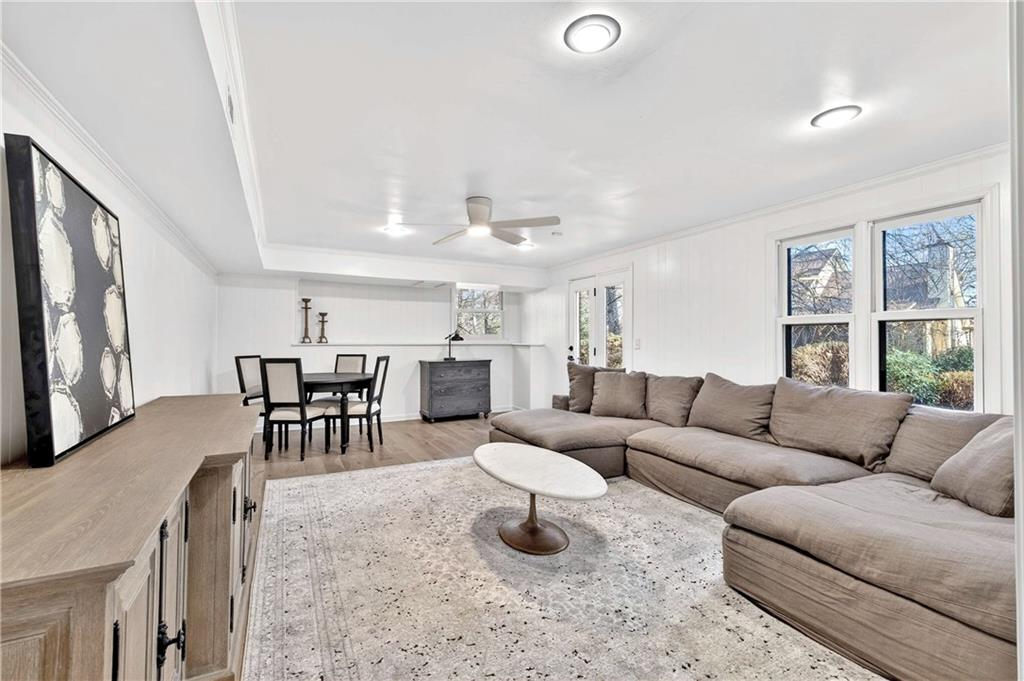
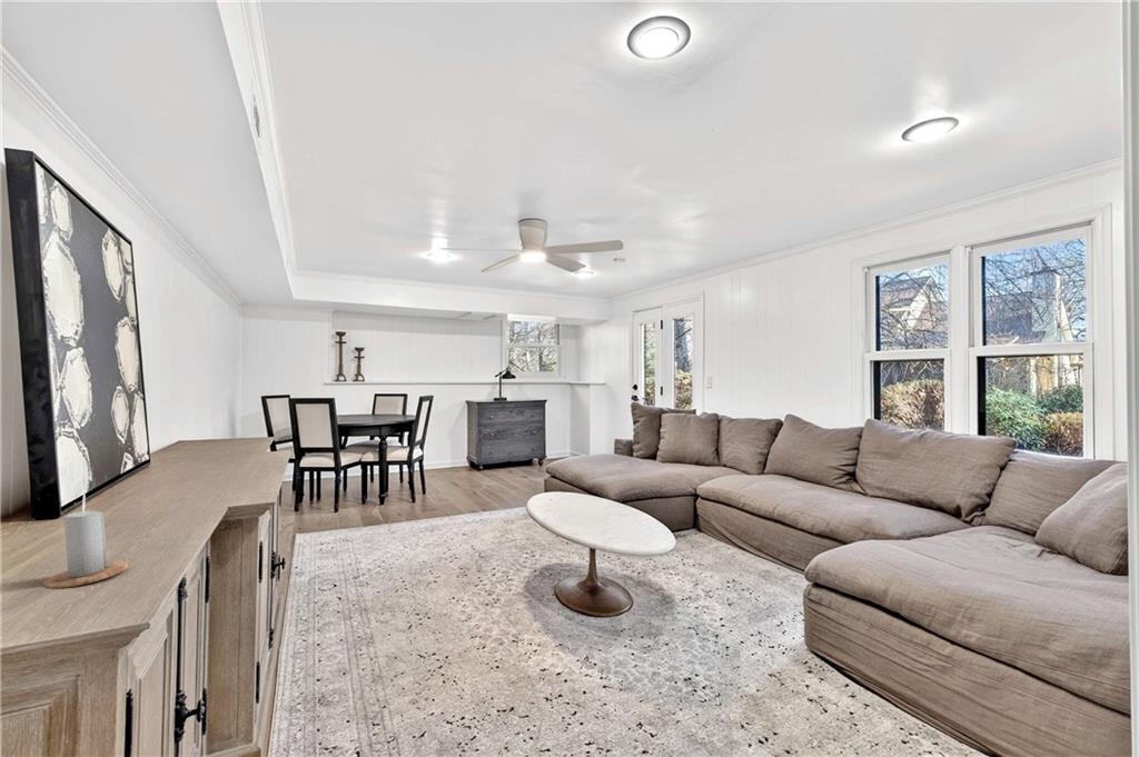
+ candle [41,487,129,589]
